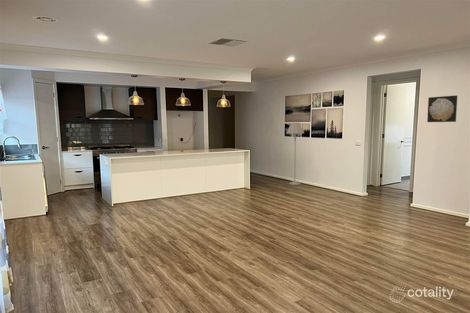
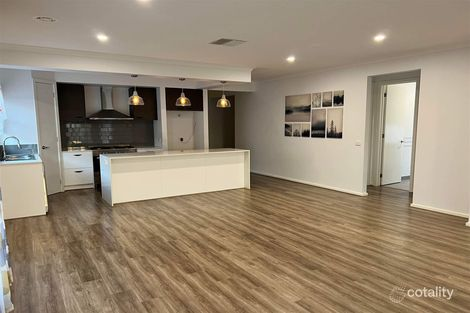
- floor lamp [286,122,305,186]
- wall art [426,94,458,123]
